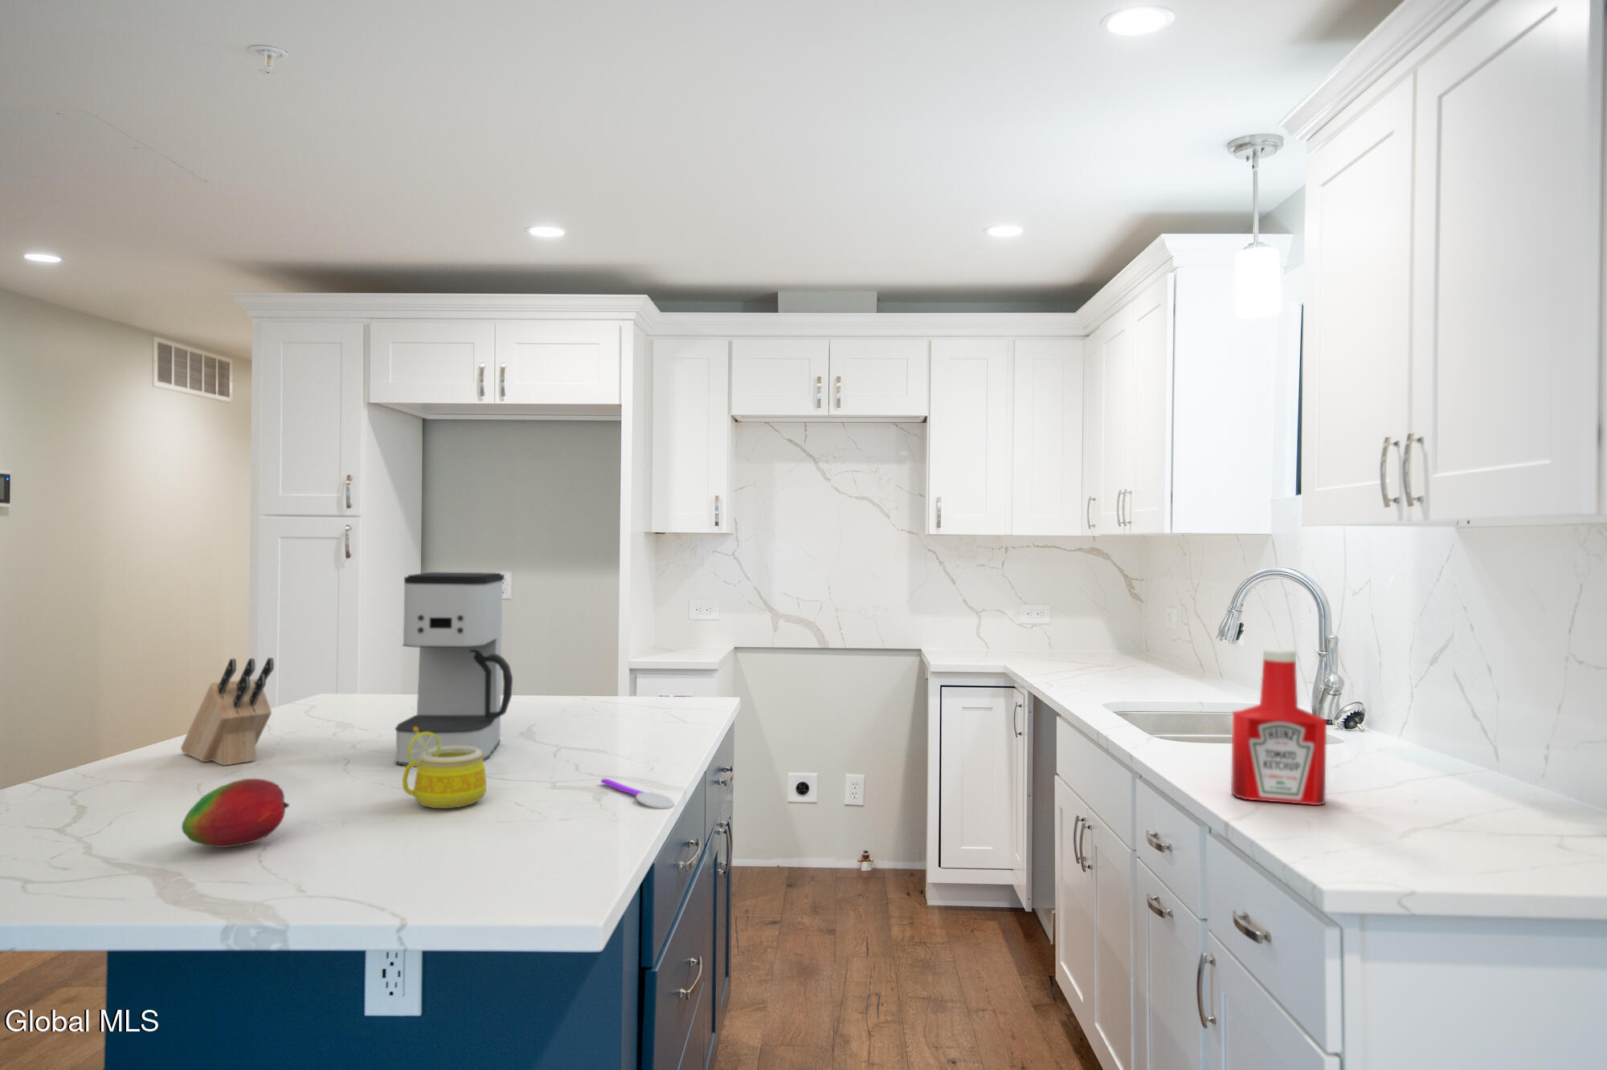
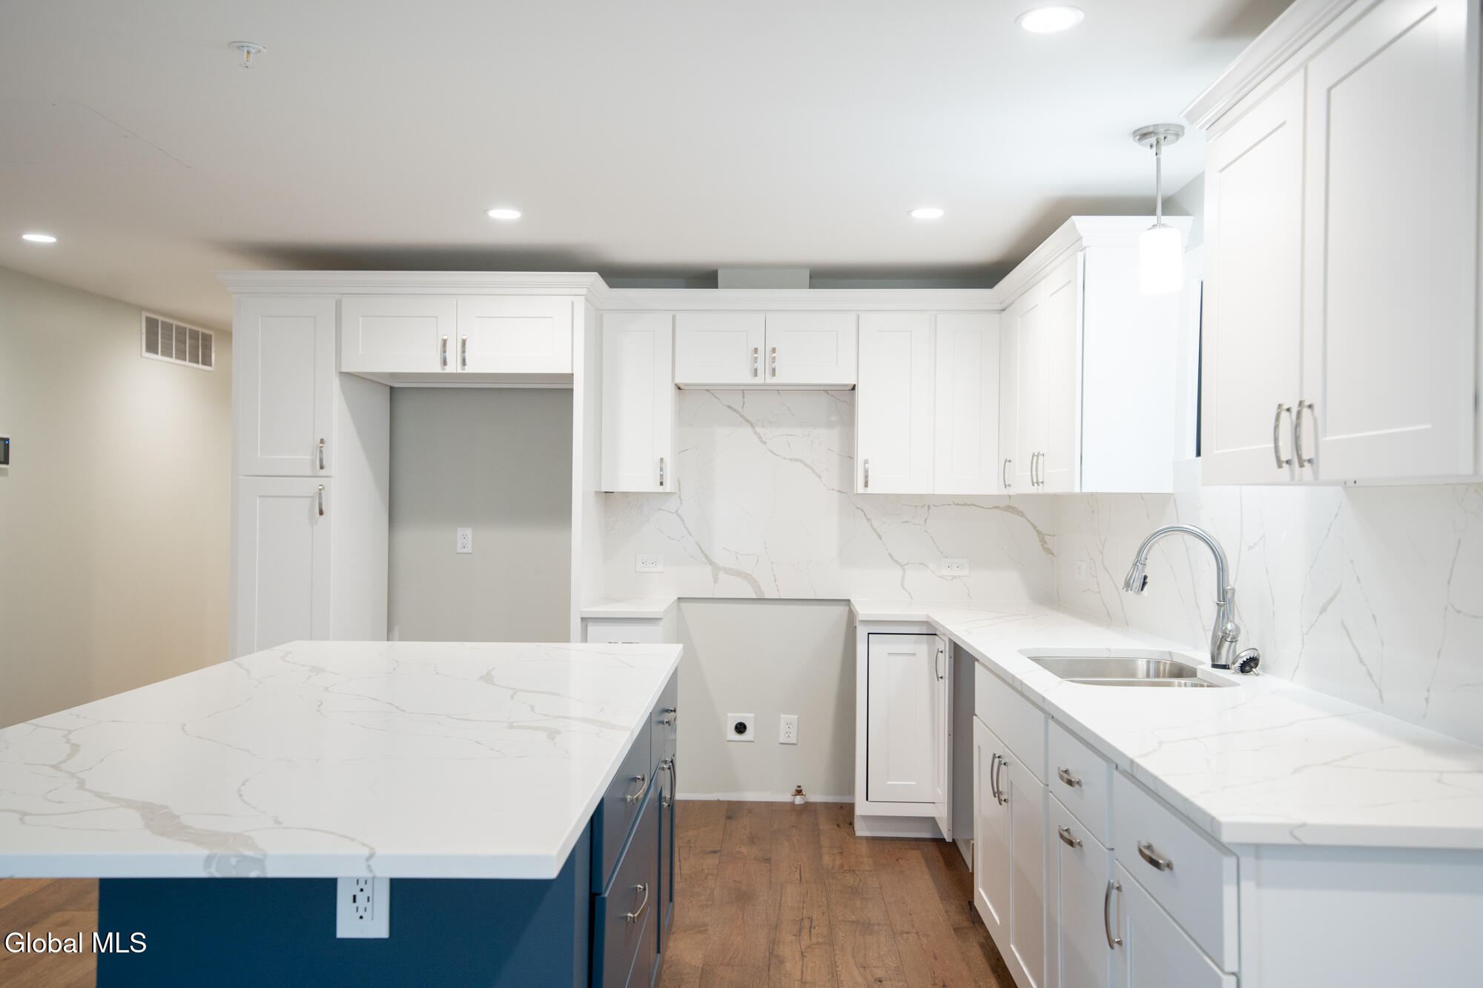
- coffee maker [394,572,514,767]
- spoon [600,777,675,810]
- soap bottle [1231,647,1327,806]
- mug [401,726,487,810]
- knife block [180,657,275,767]
- fruit [180,777,290,848]
